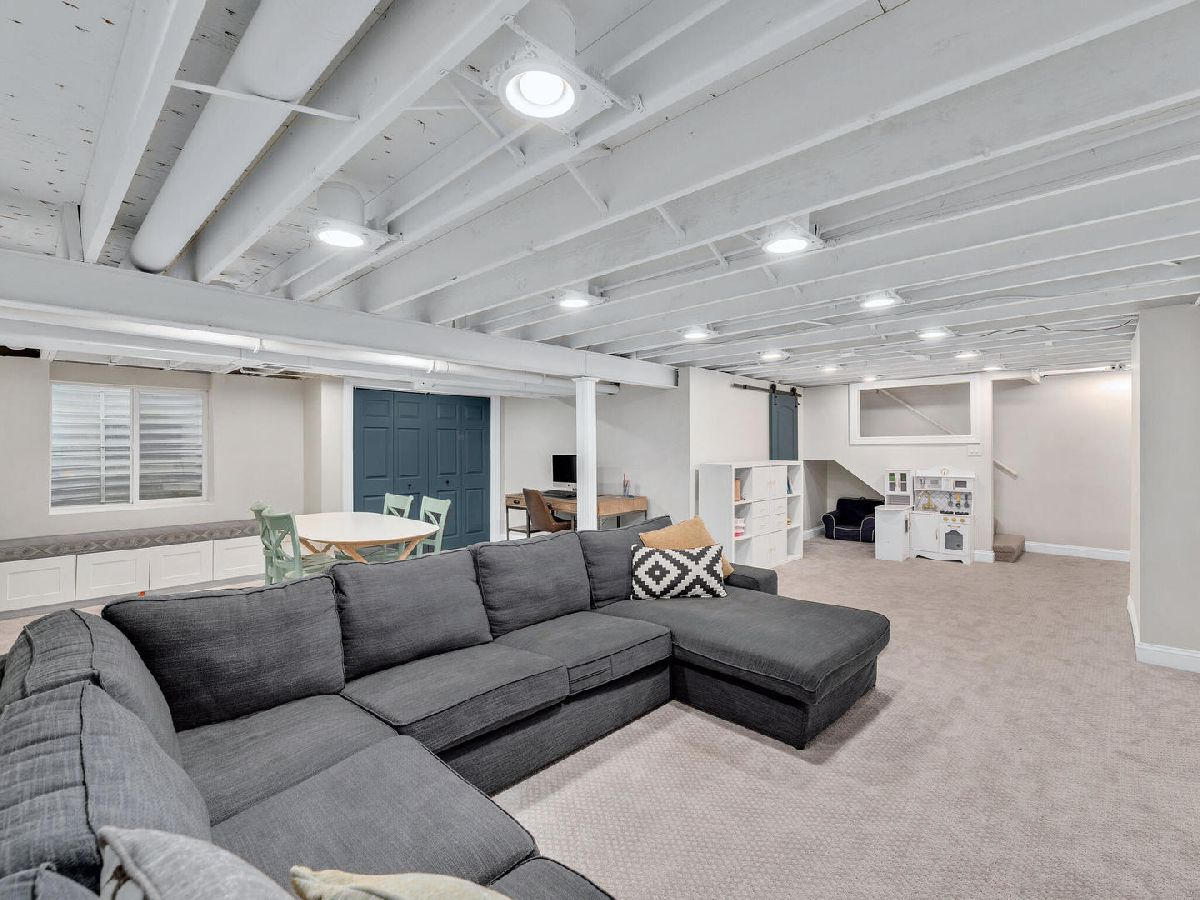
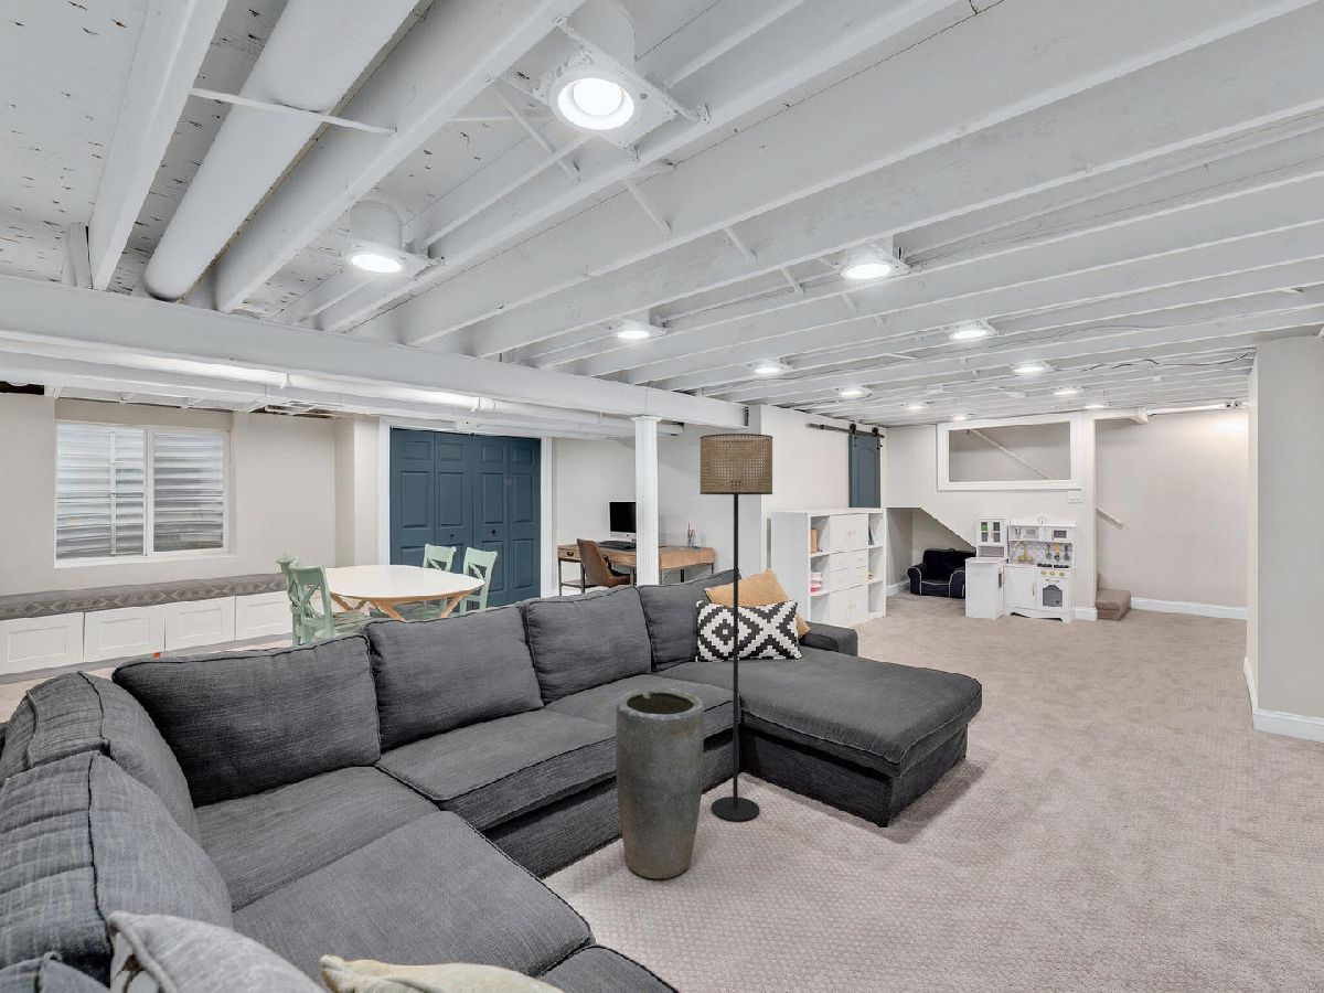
+ vase [615,686,705,879]
+ floor lamp [698,433,773,822]
